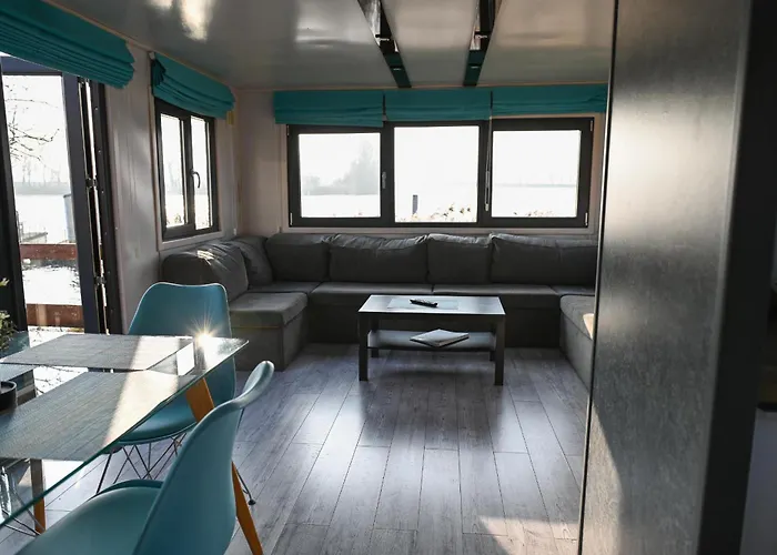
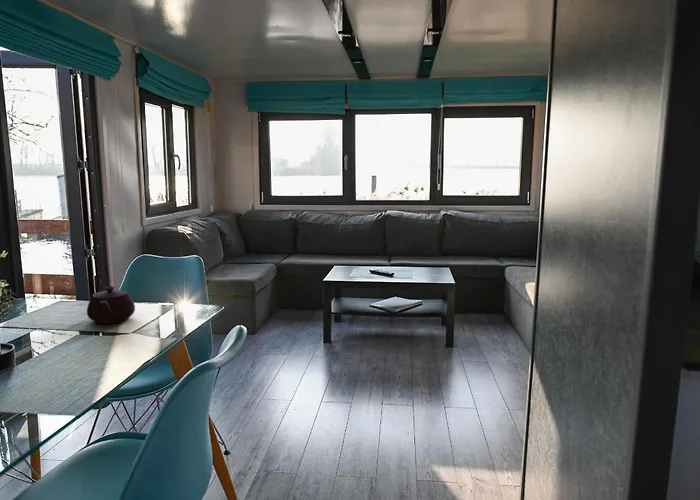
+ teapot [86,285,136,325]
